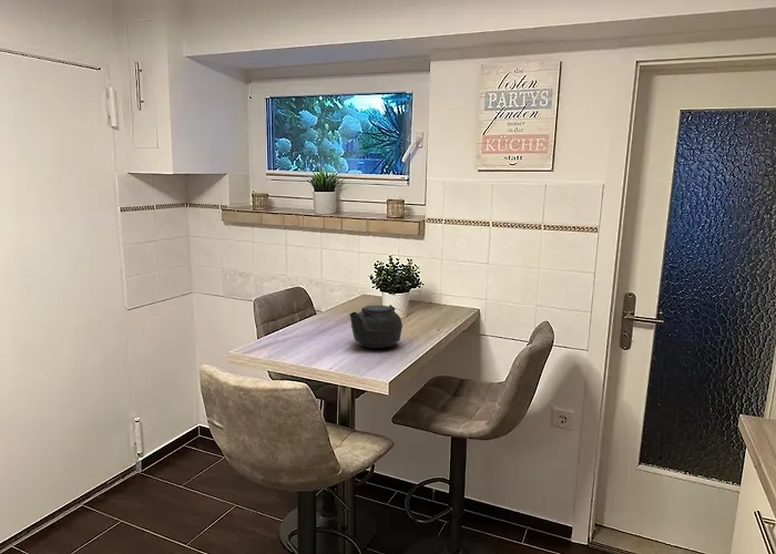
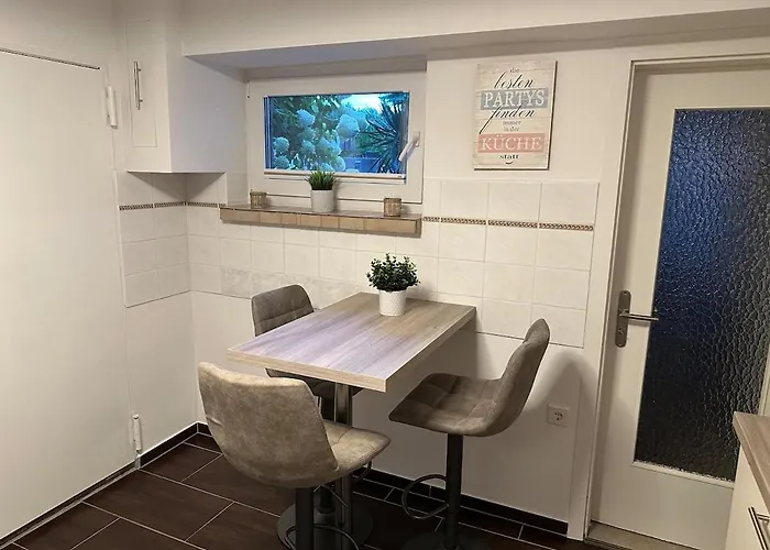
- teapot [348,304,406,349]
